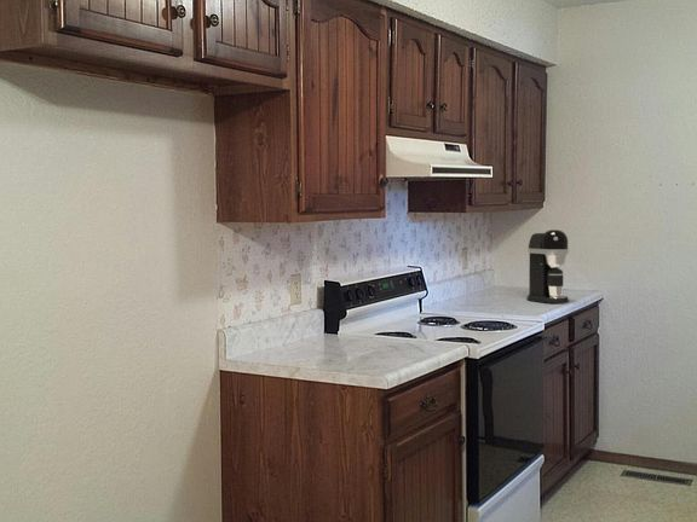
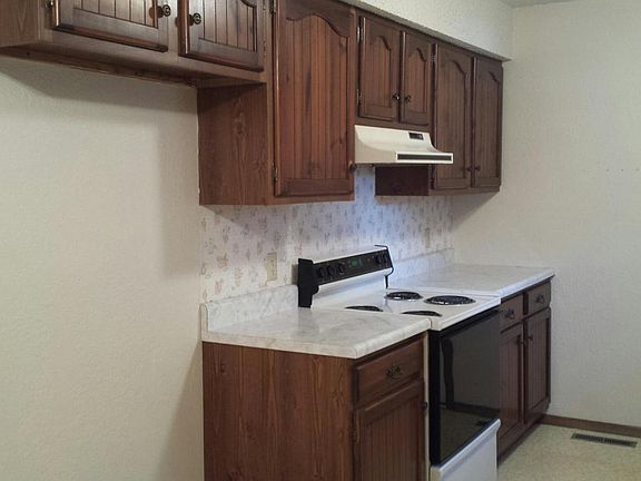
- coffee maker [526,228,570,304]
